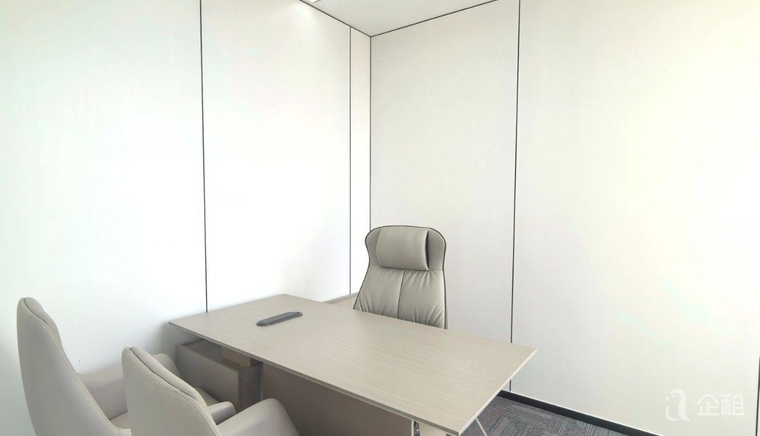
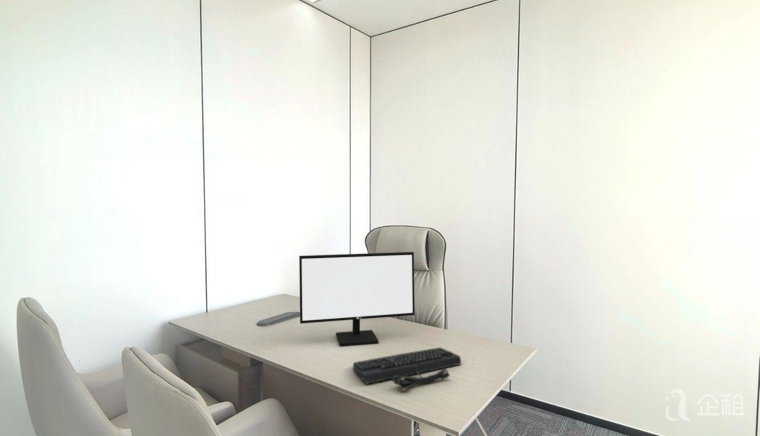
+ keyboard [352,346,462,392]
+ monitor [298,251,416,347]
